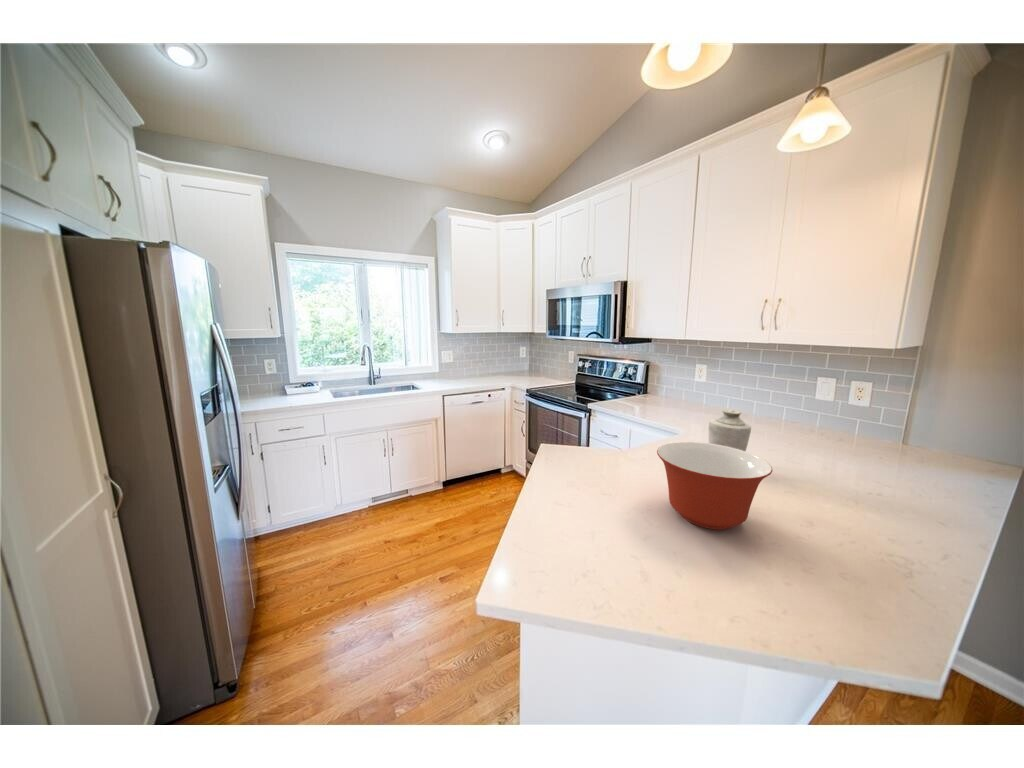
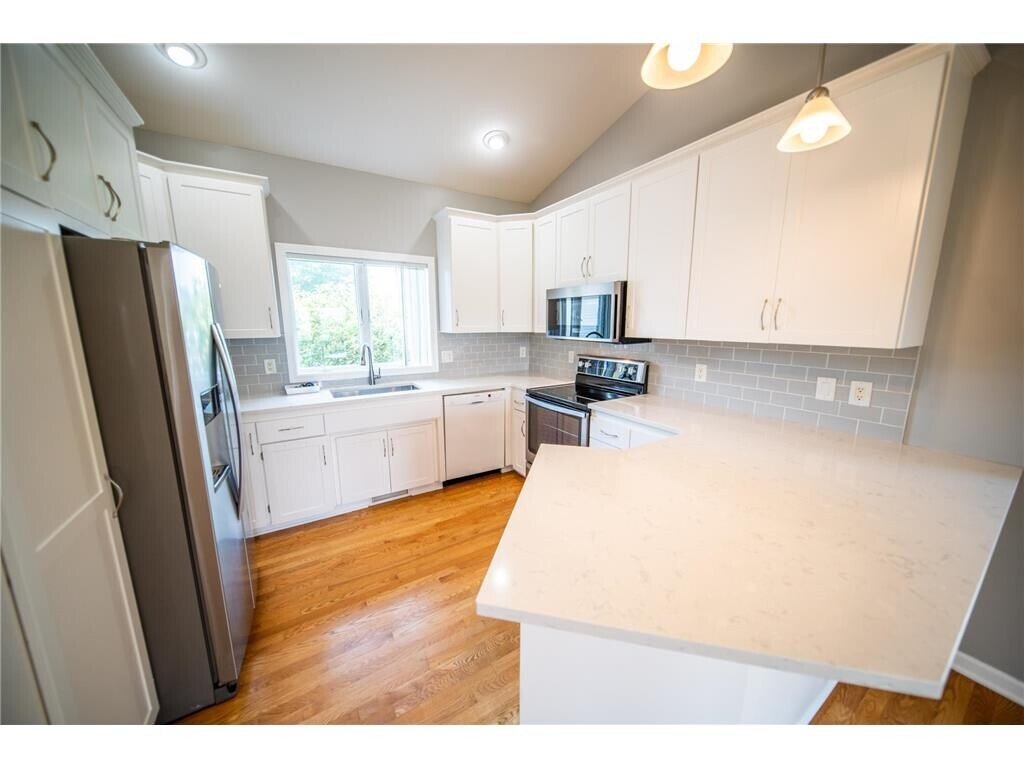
- vase [708,408,752,452]
- mixing bowl [656,441,774,531]
